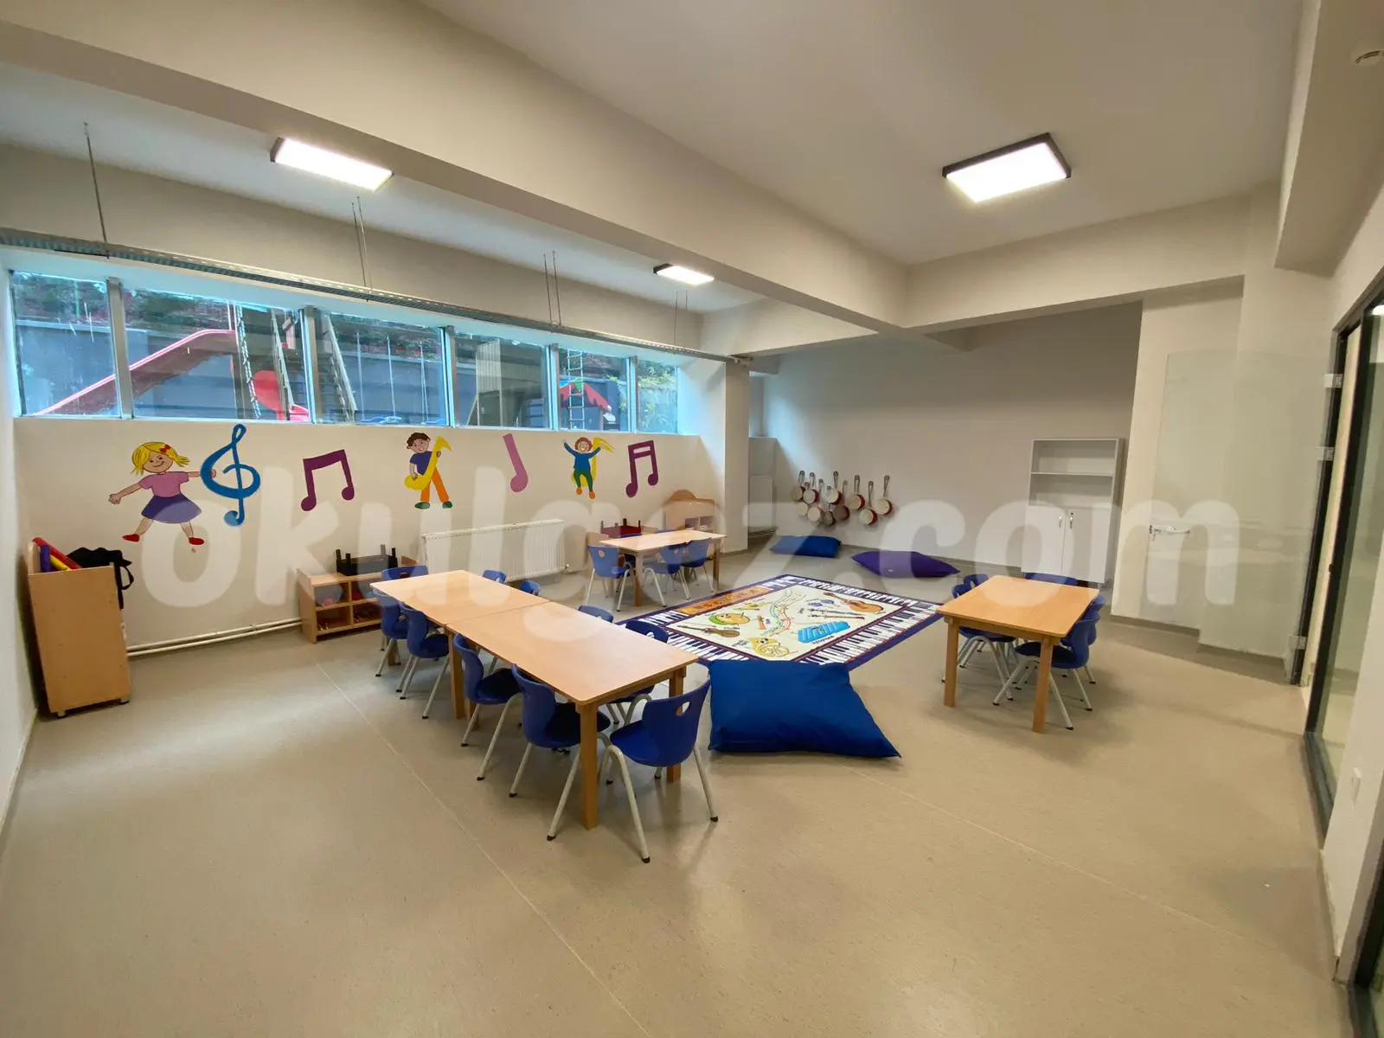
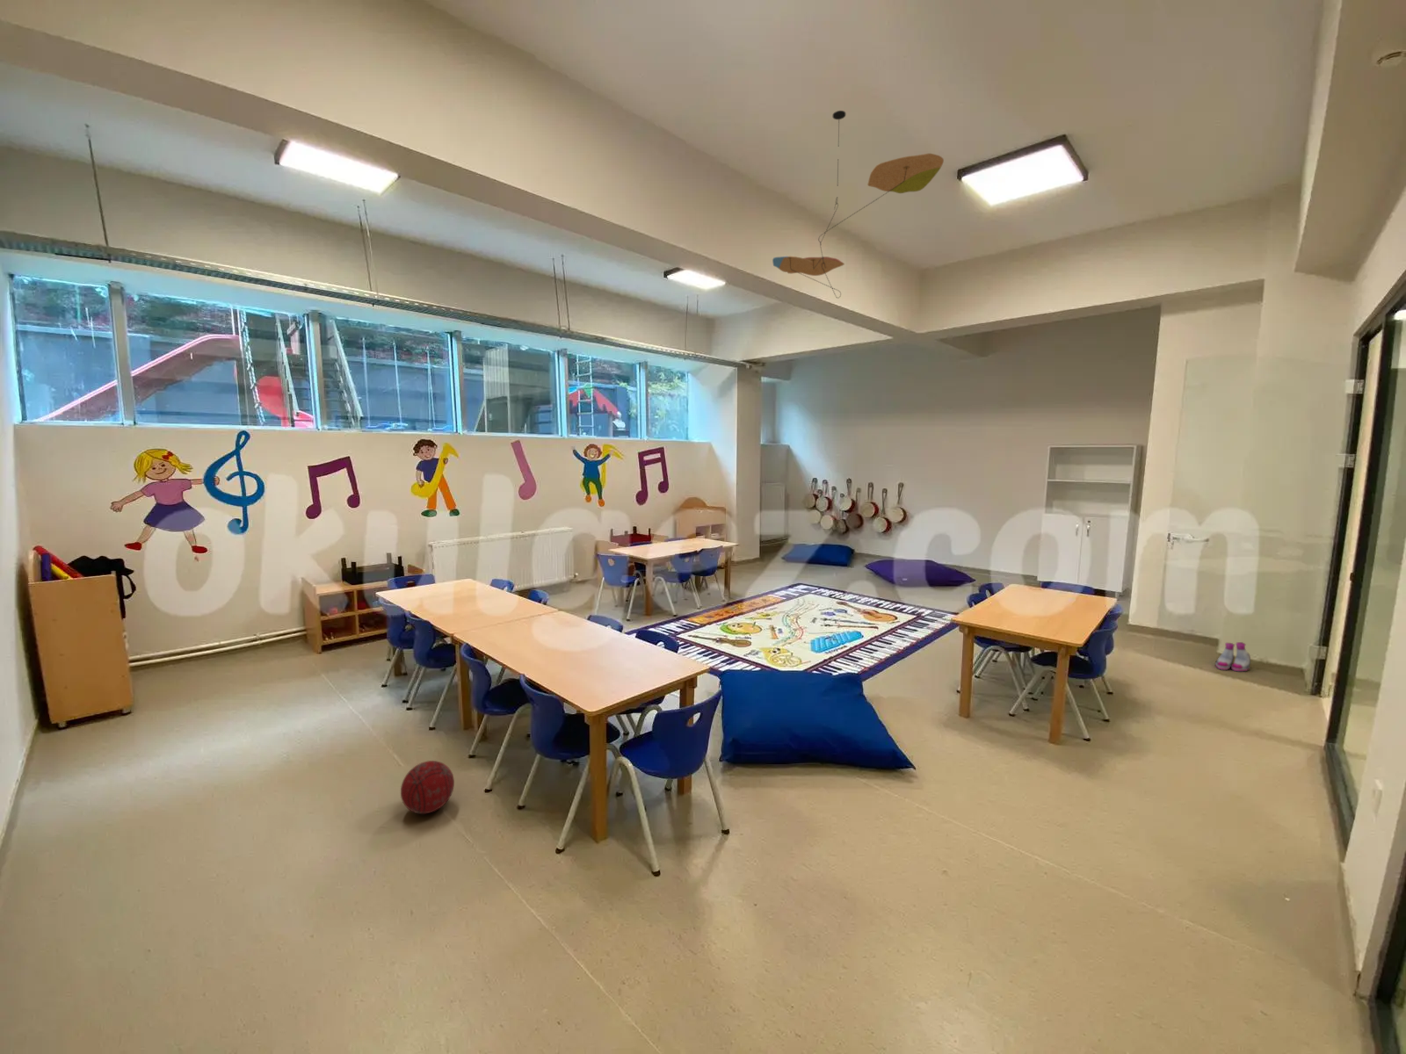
+ ceiling mobile [772,110,944,300]
+ ball [400,760,455,815]
+ boots [1214,641,1251,672]
